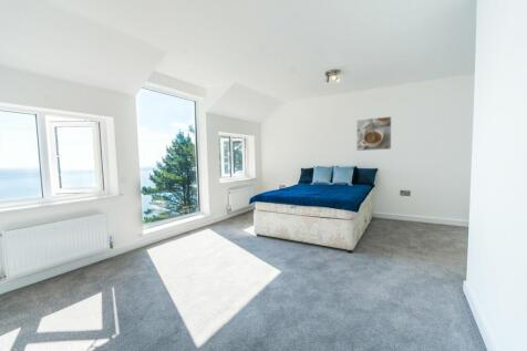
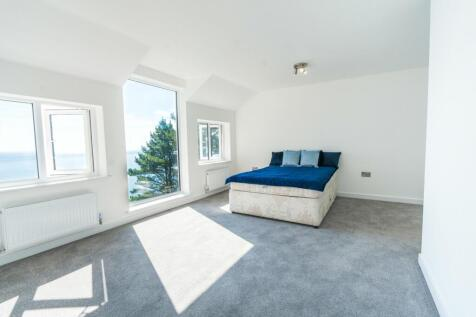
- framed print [355,115,392,152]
